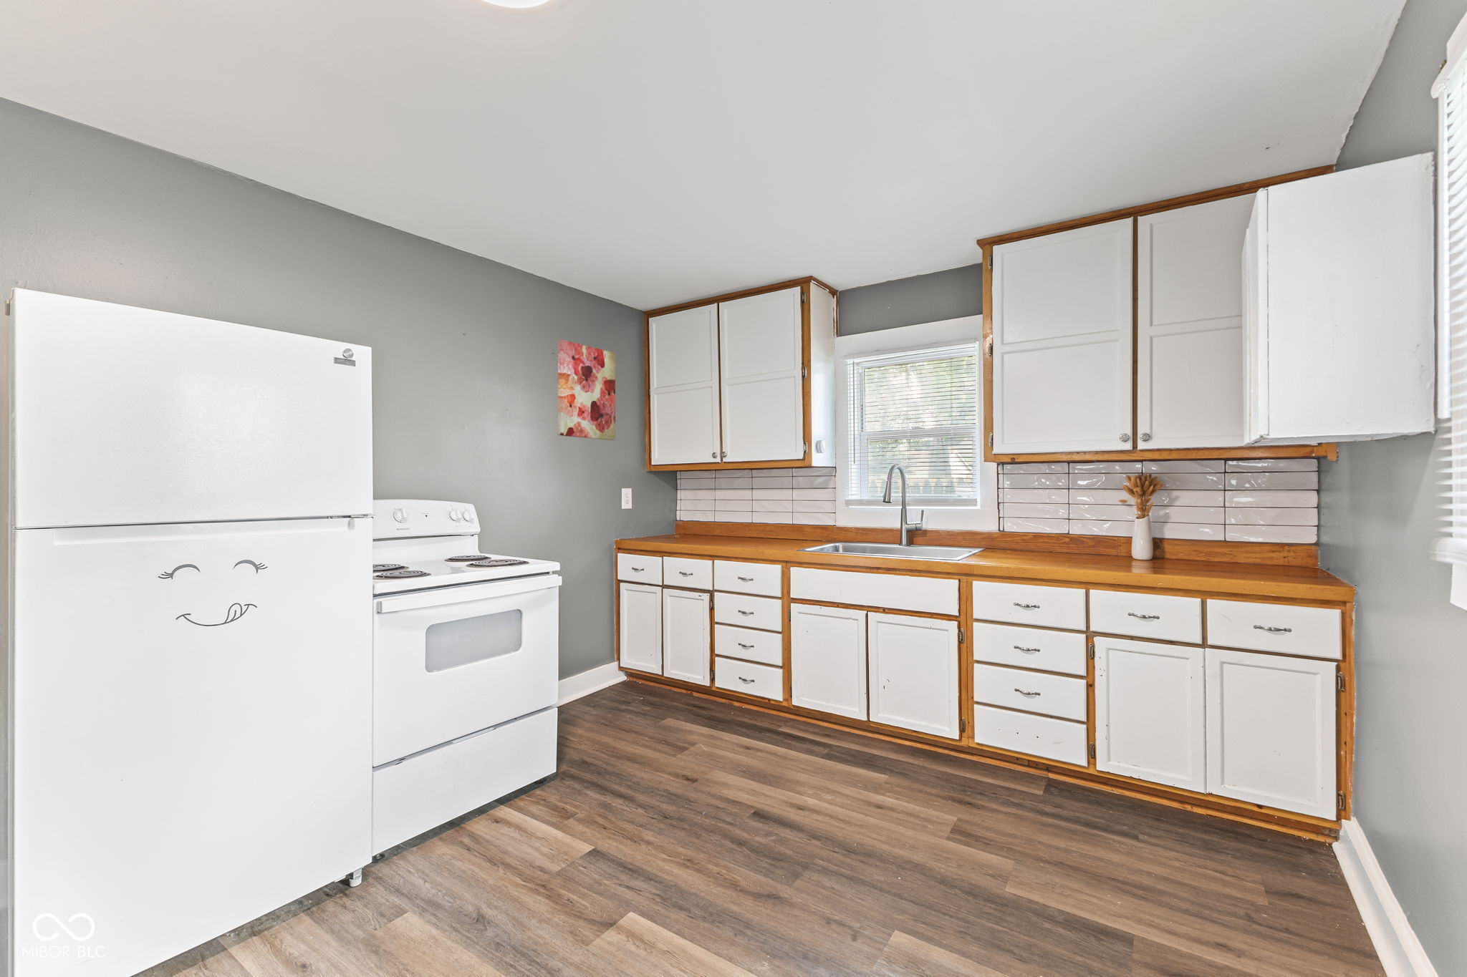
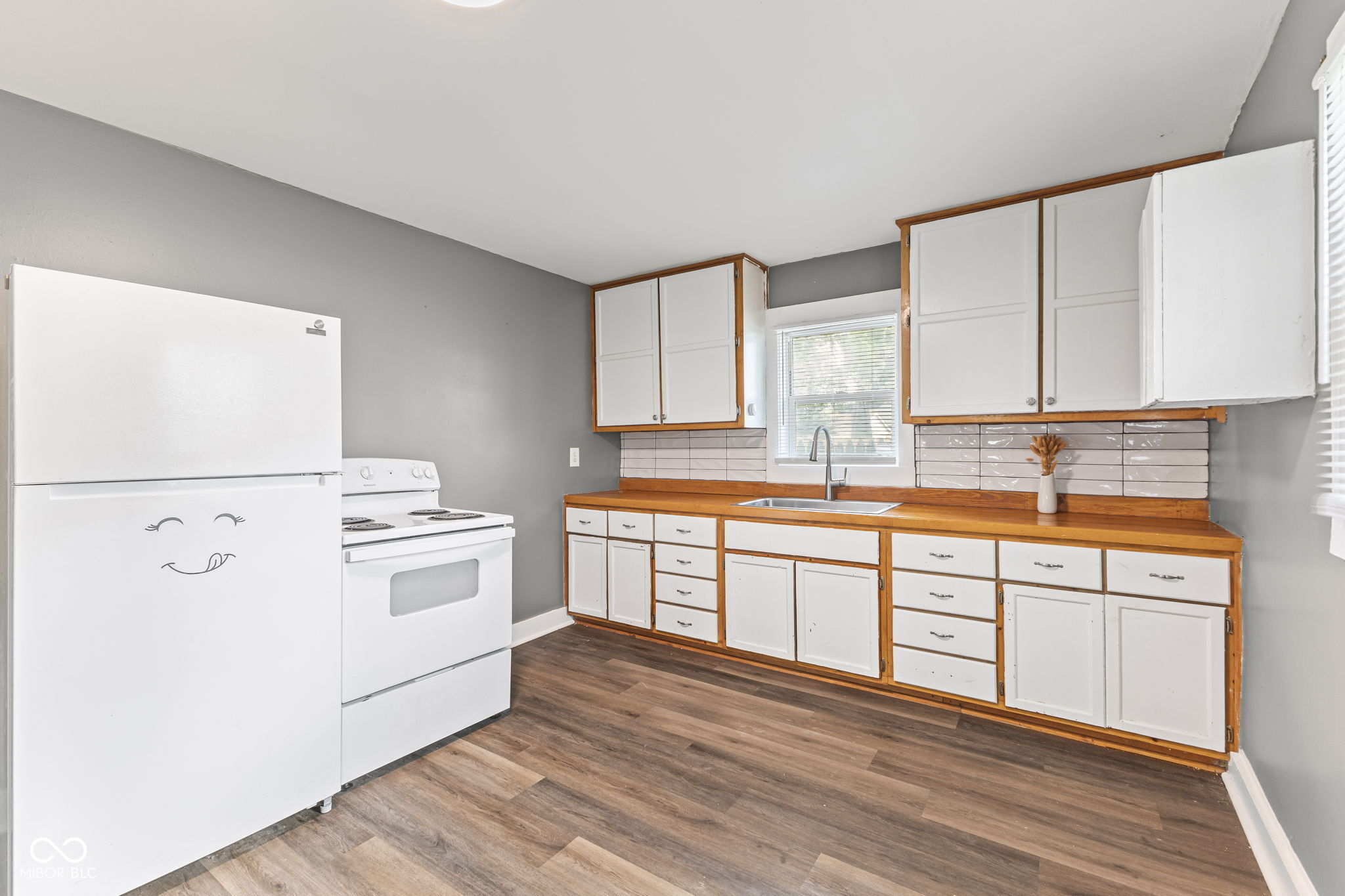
- wall art [557,339,616,441]
